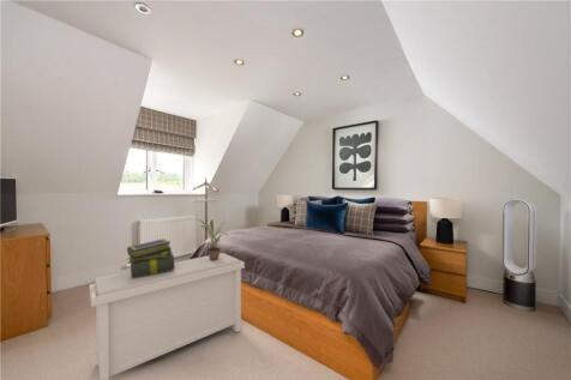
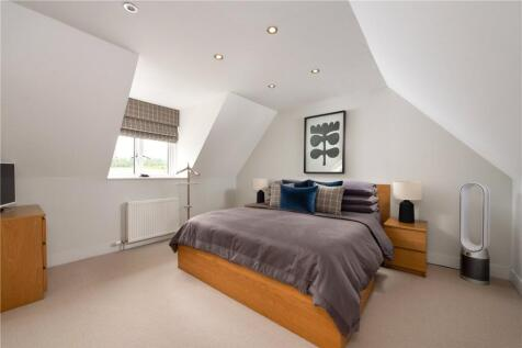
- stack of books [126,237,175,278]
- bench [89,252,246,380]
- potted plant [197,218,230,260]
